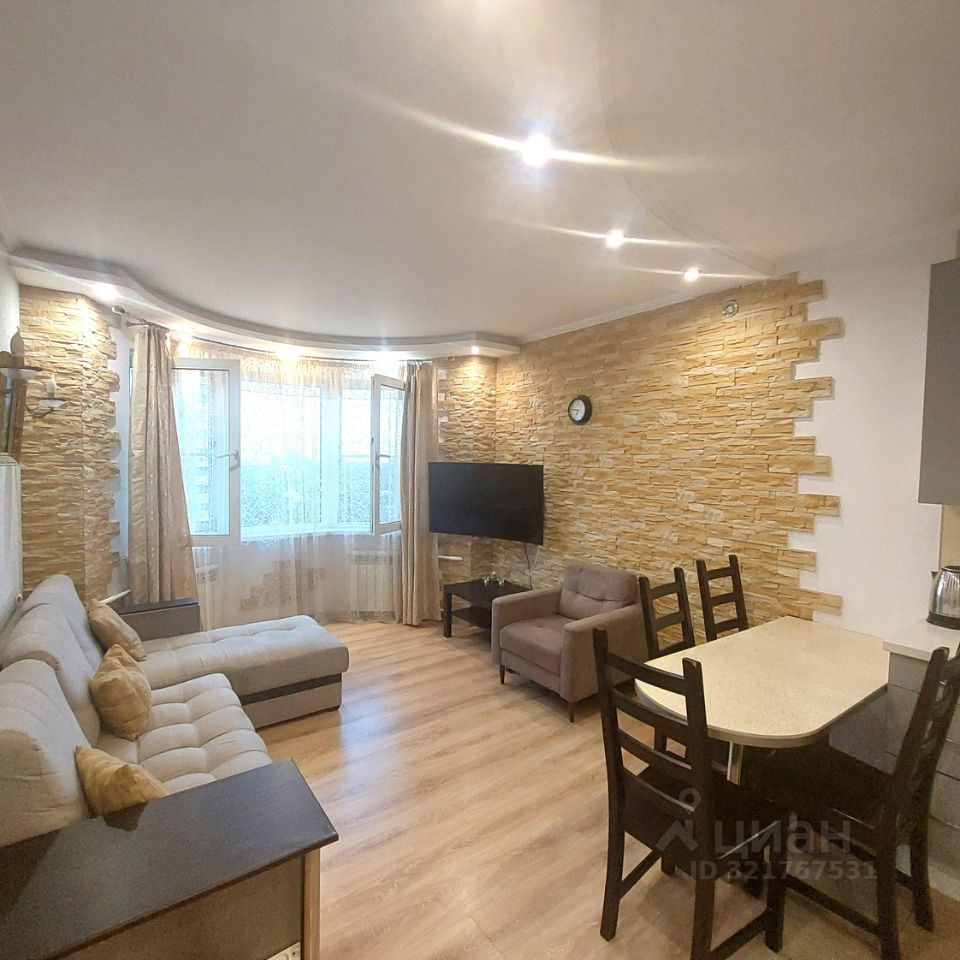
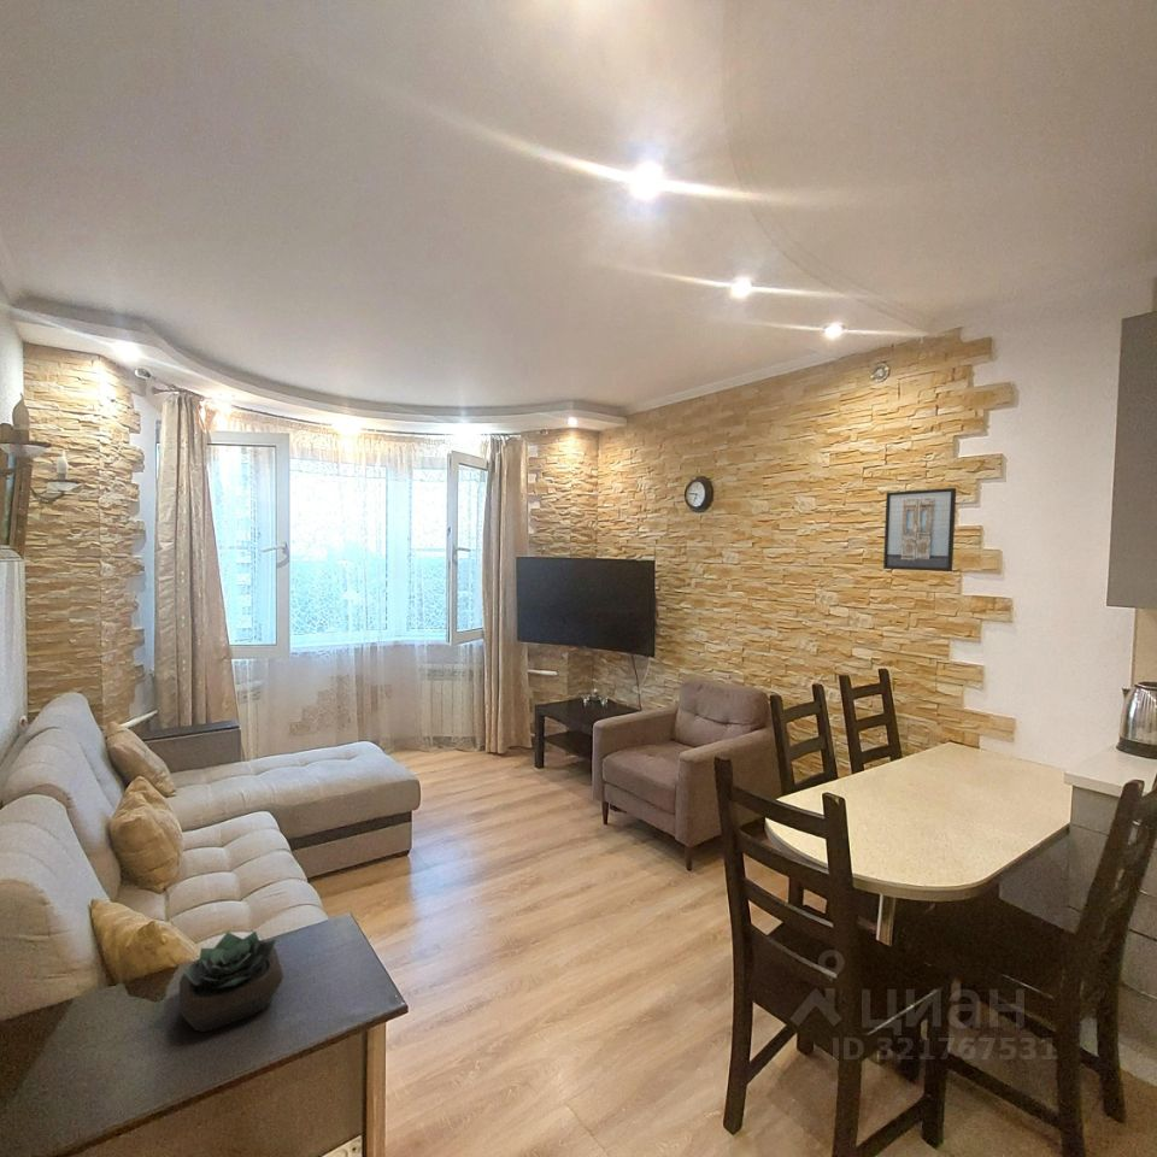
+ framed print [882,487,957,572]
+ succulent plant [178,930,284,1033]
